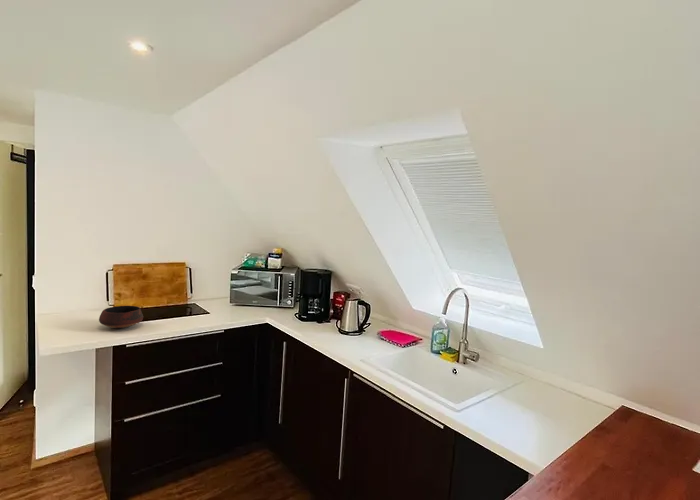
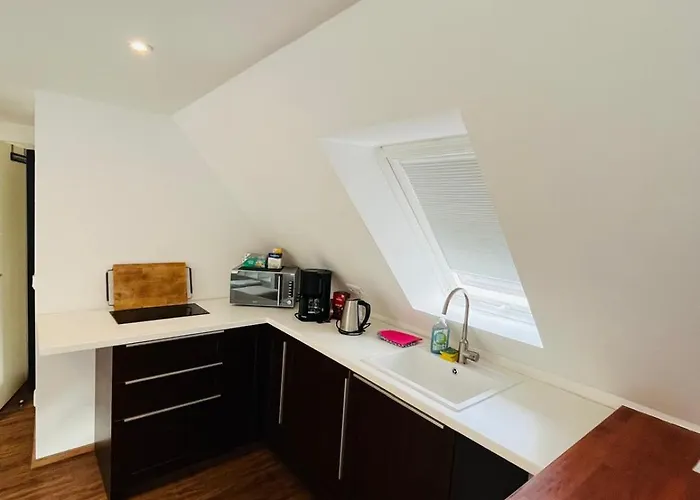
- bowl [98,305,144,329]
